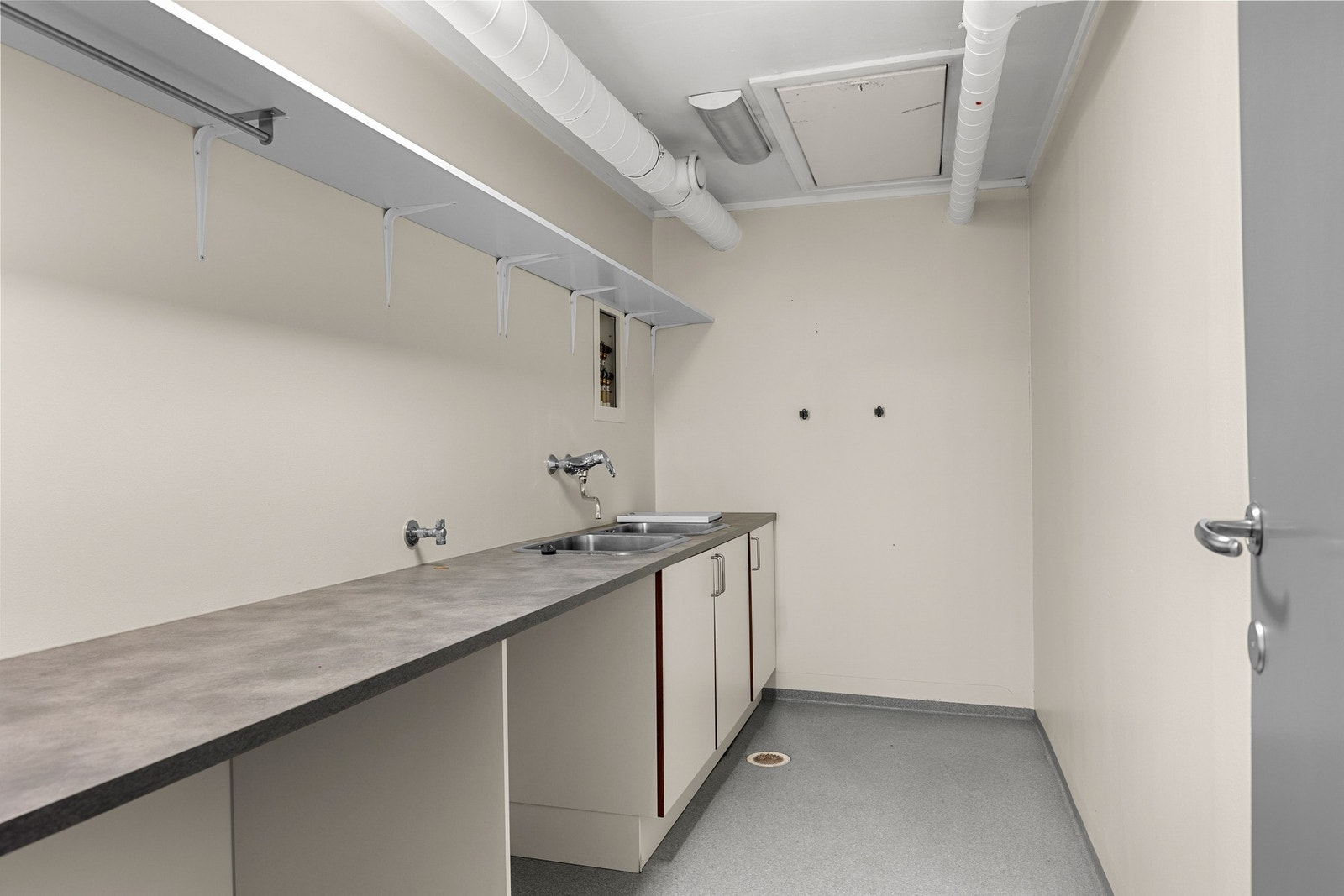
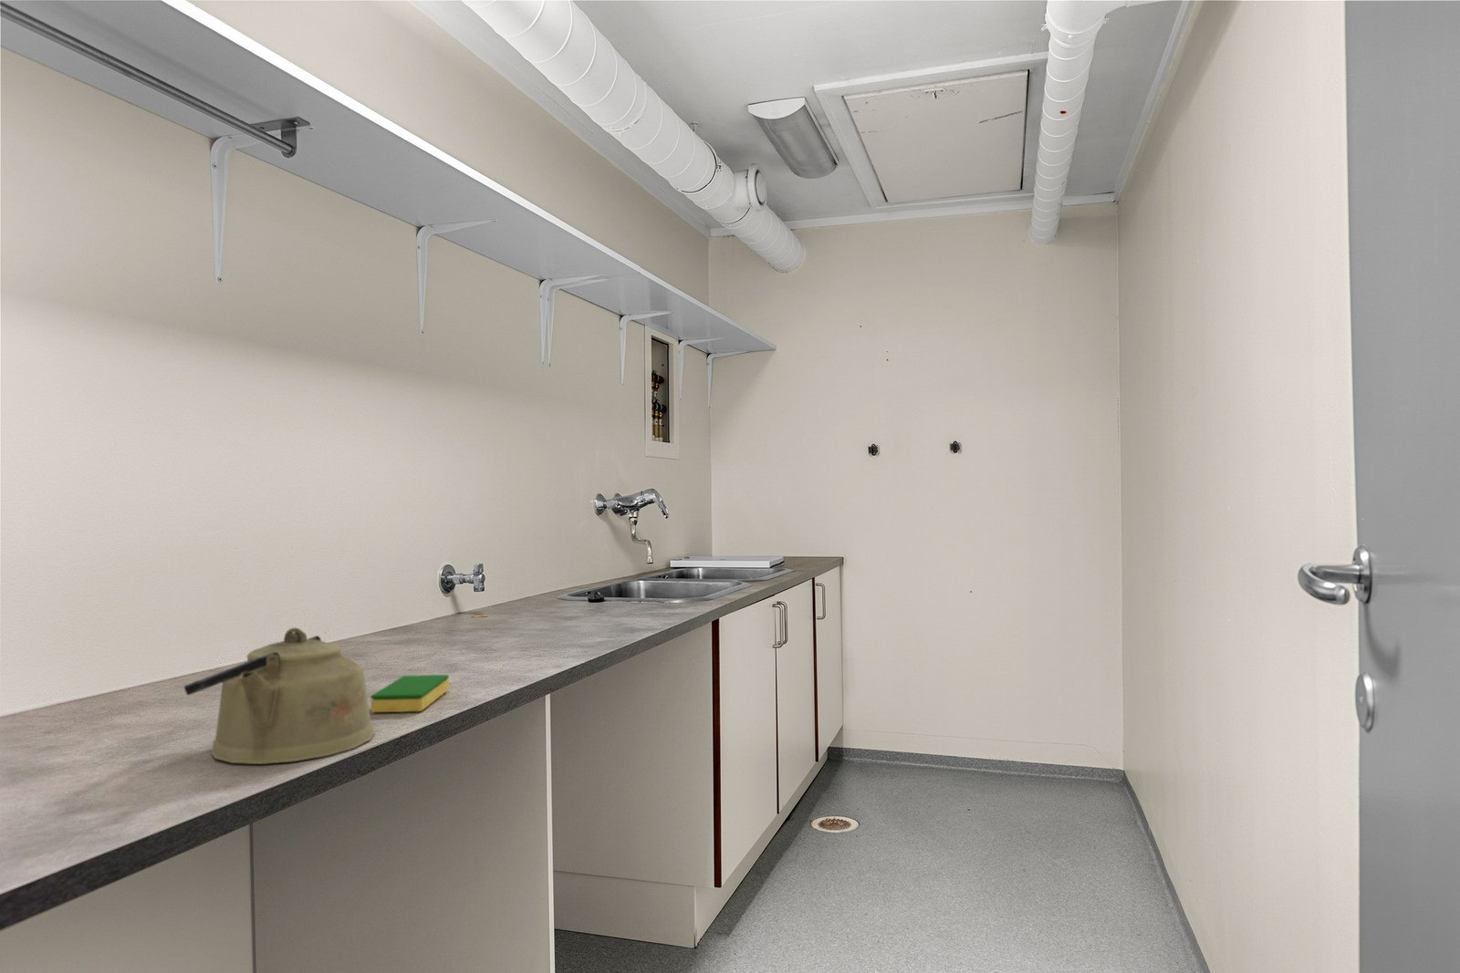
+ dish sponge [369,674,450,713]
+ kettle [184,627,376,766]
